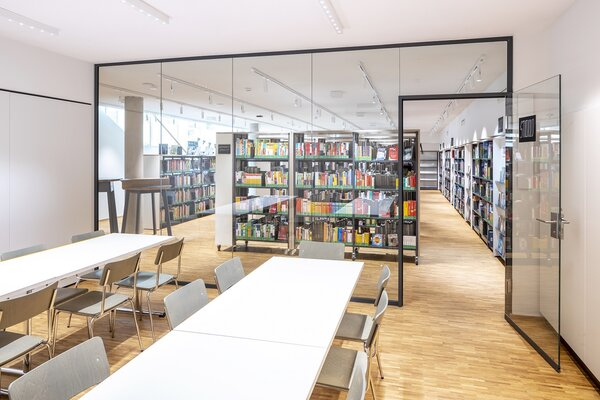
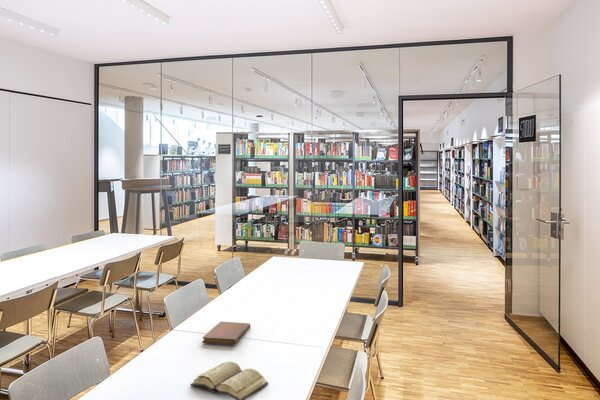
+ notebook [201,321,251,346]
+ diary [189,360,269,400]
